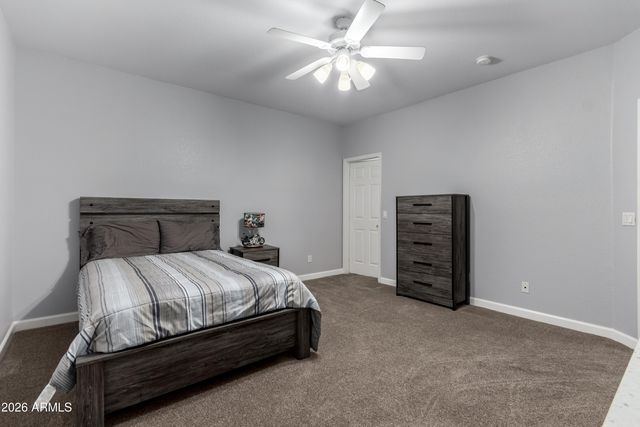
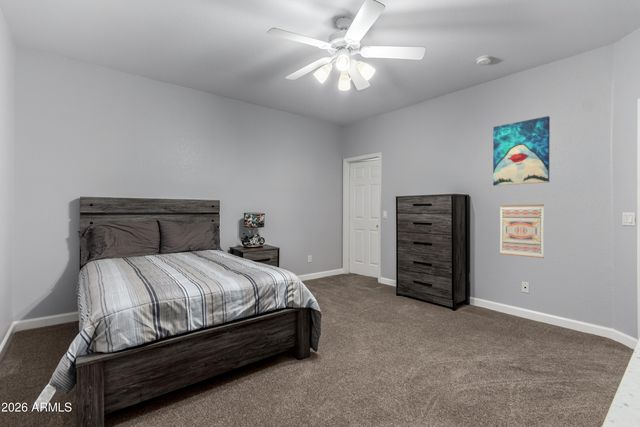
+ wall art [492,115,551,187]
+ wall art [499,203,545,259]
